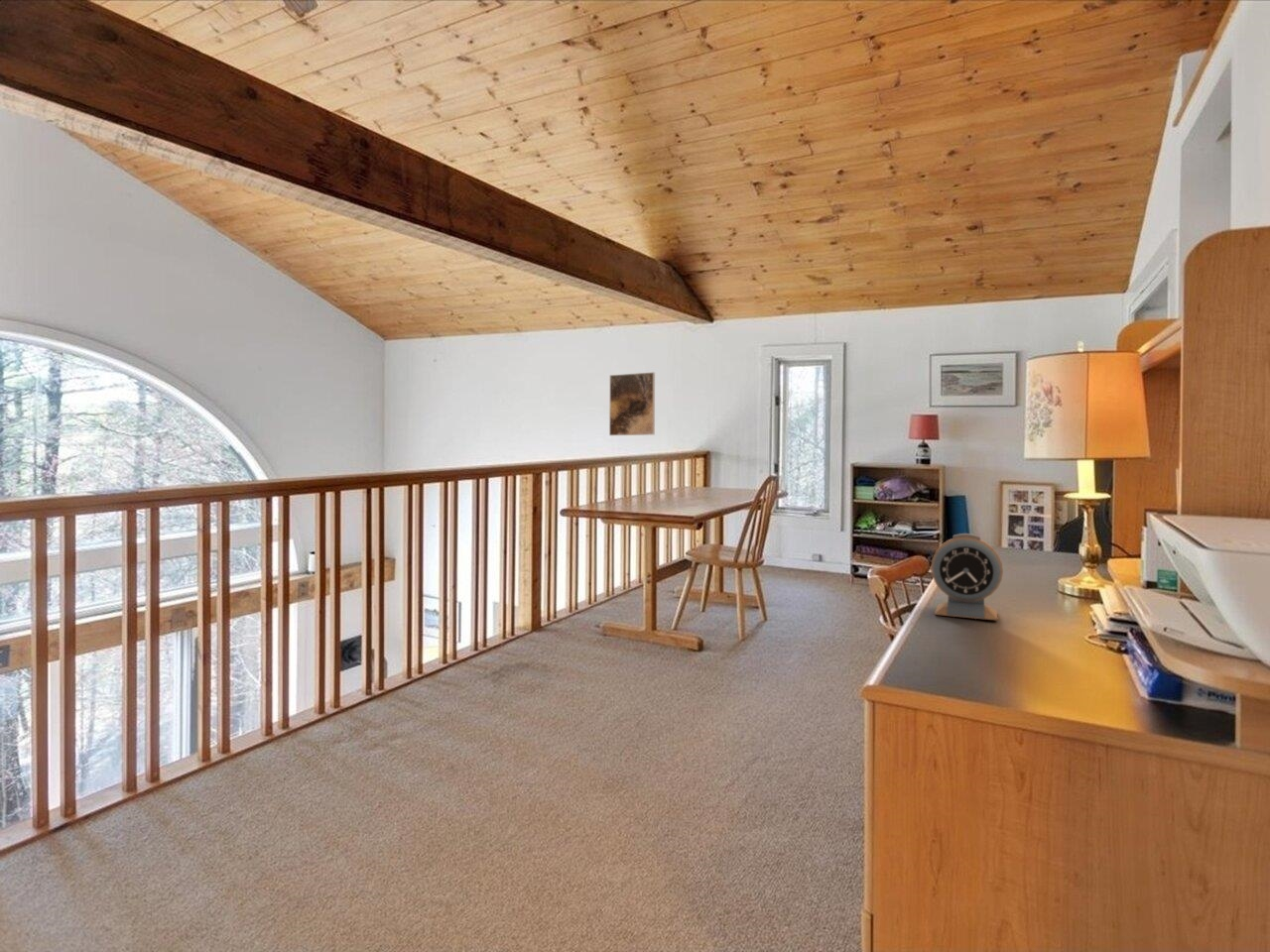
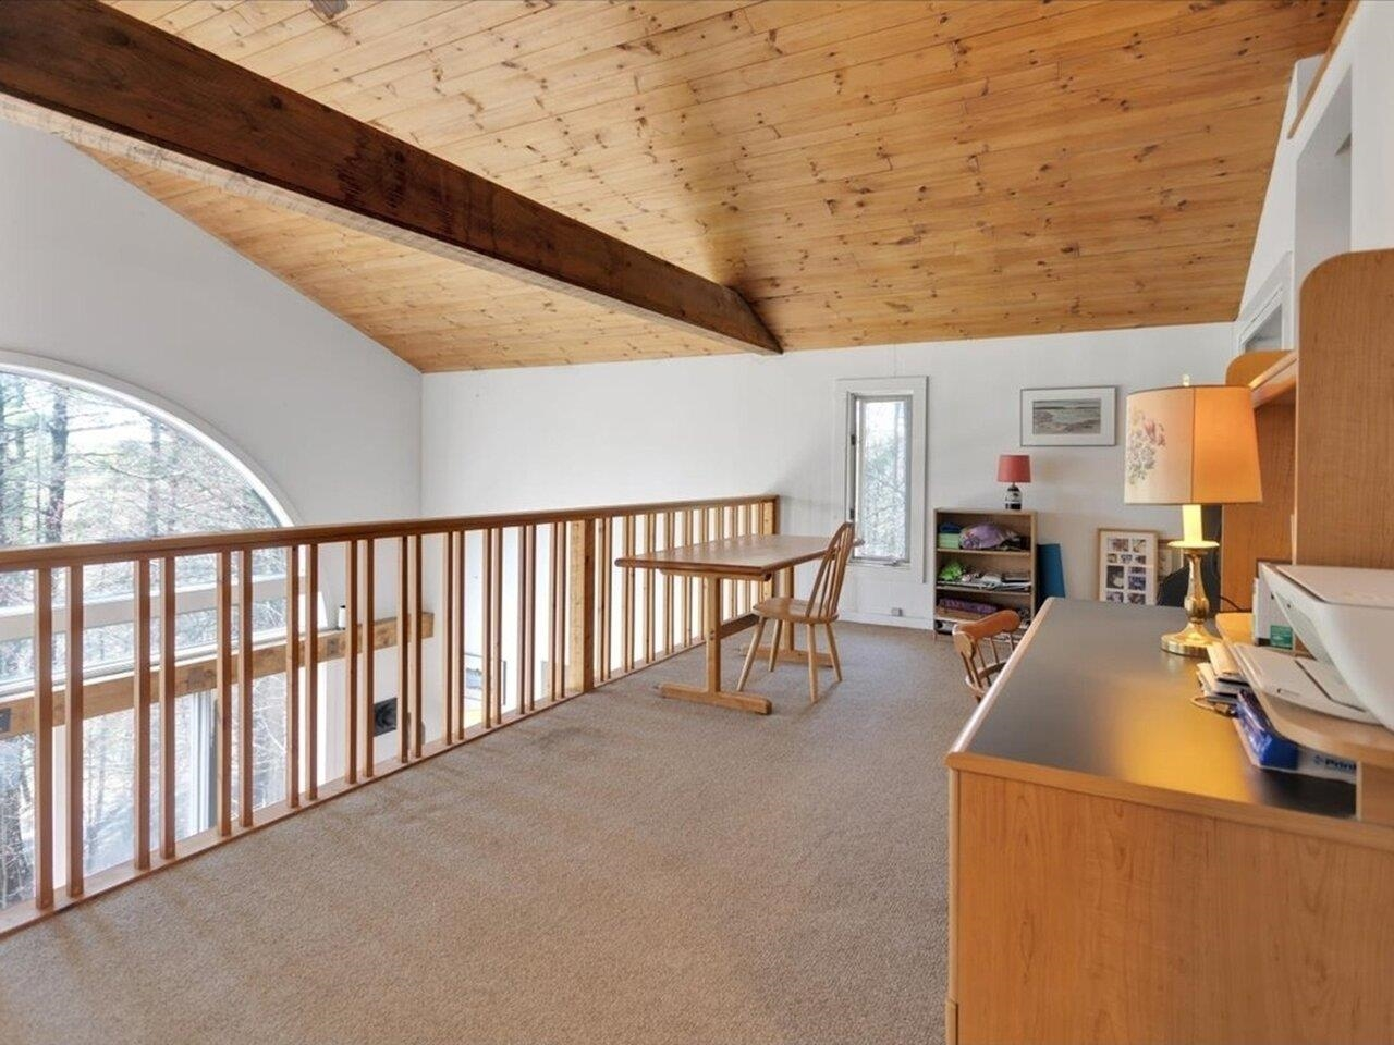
- alarm clock [930,533,1004,622]
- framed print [608,371,656,436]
